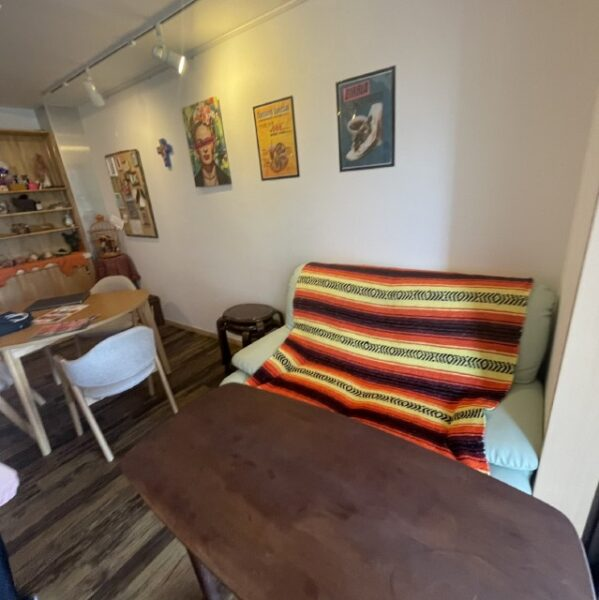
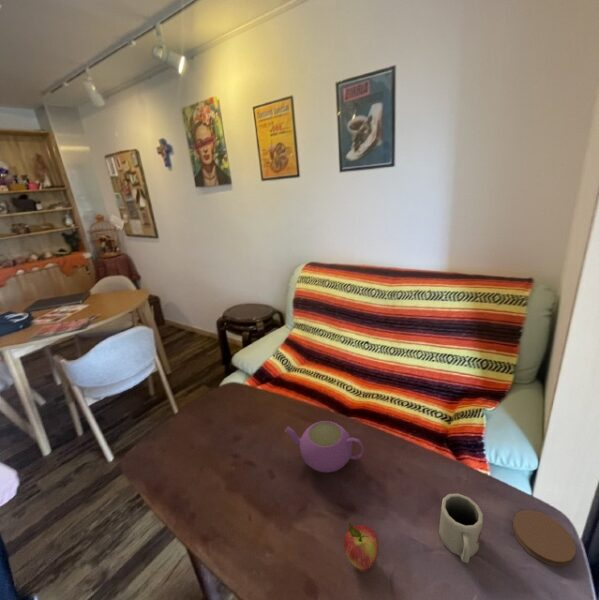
+ coaster [512,509,577,567]
+ fruit [343,522,380,574]
+ teapot [284,420,365,474]
+ cup [438,493,484,564]
